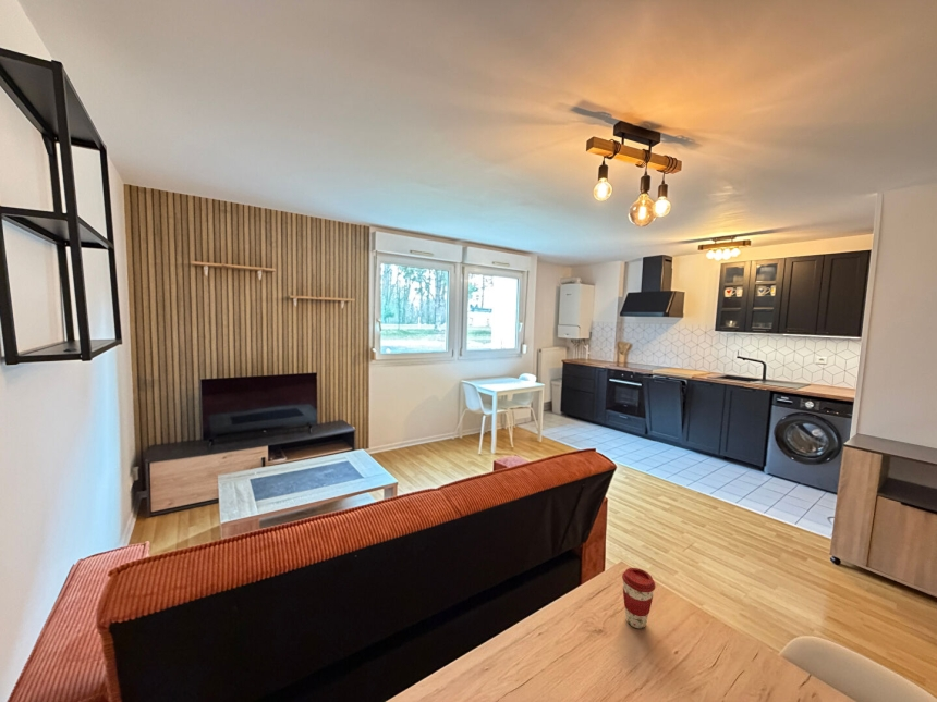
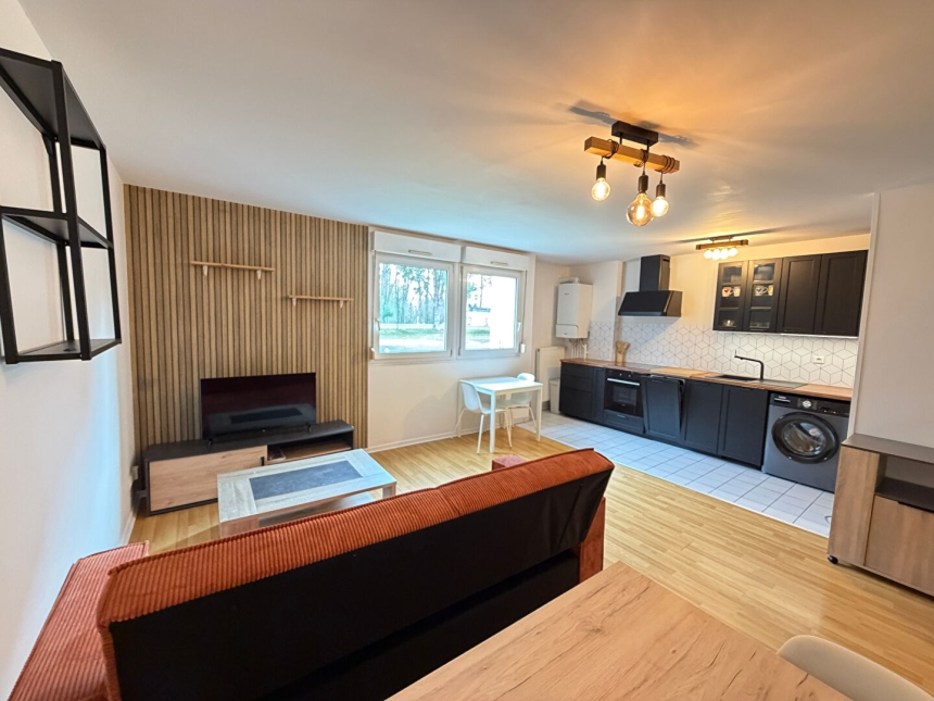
- coffee cup [621,567,656,629]
